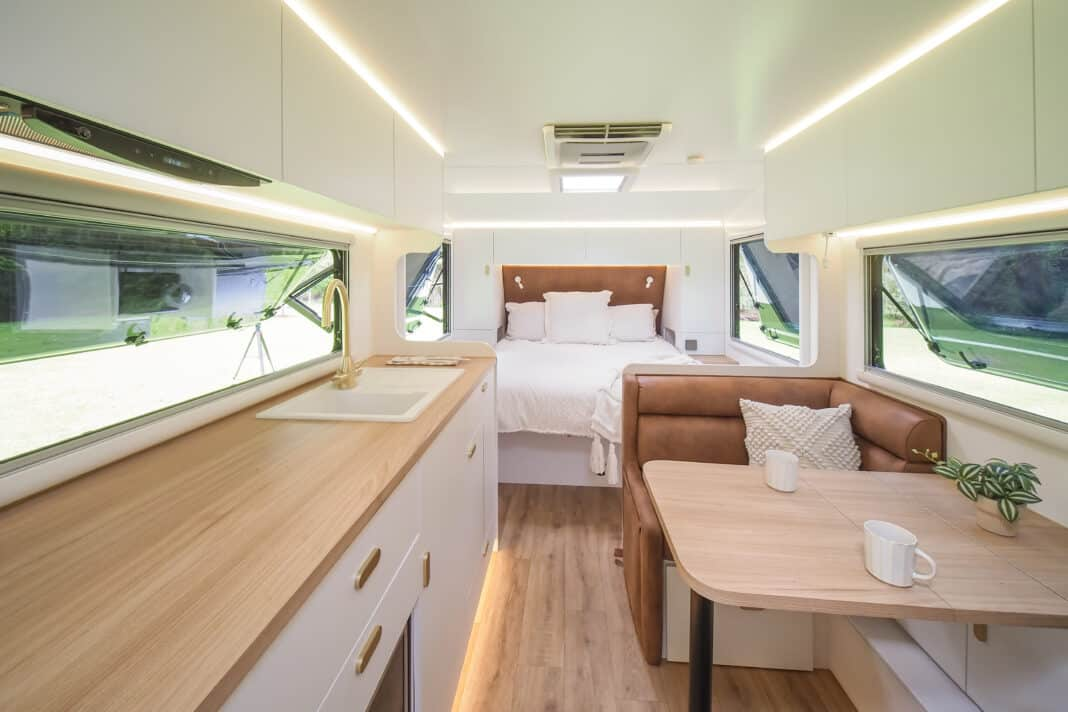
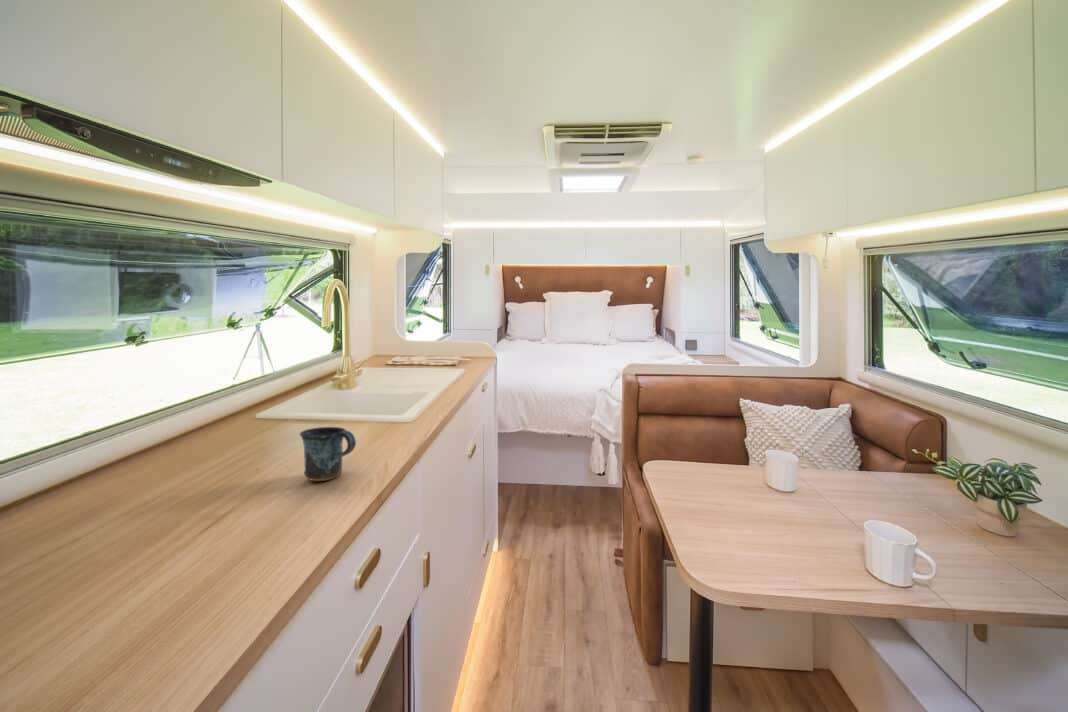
+ mug [299,426,357,482]
